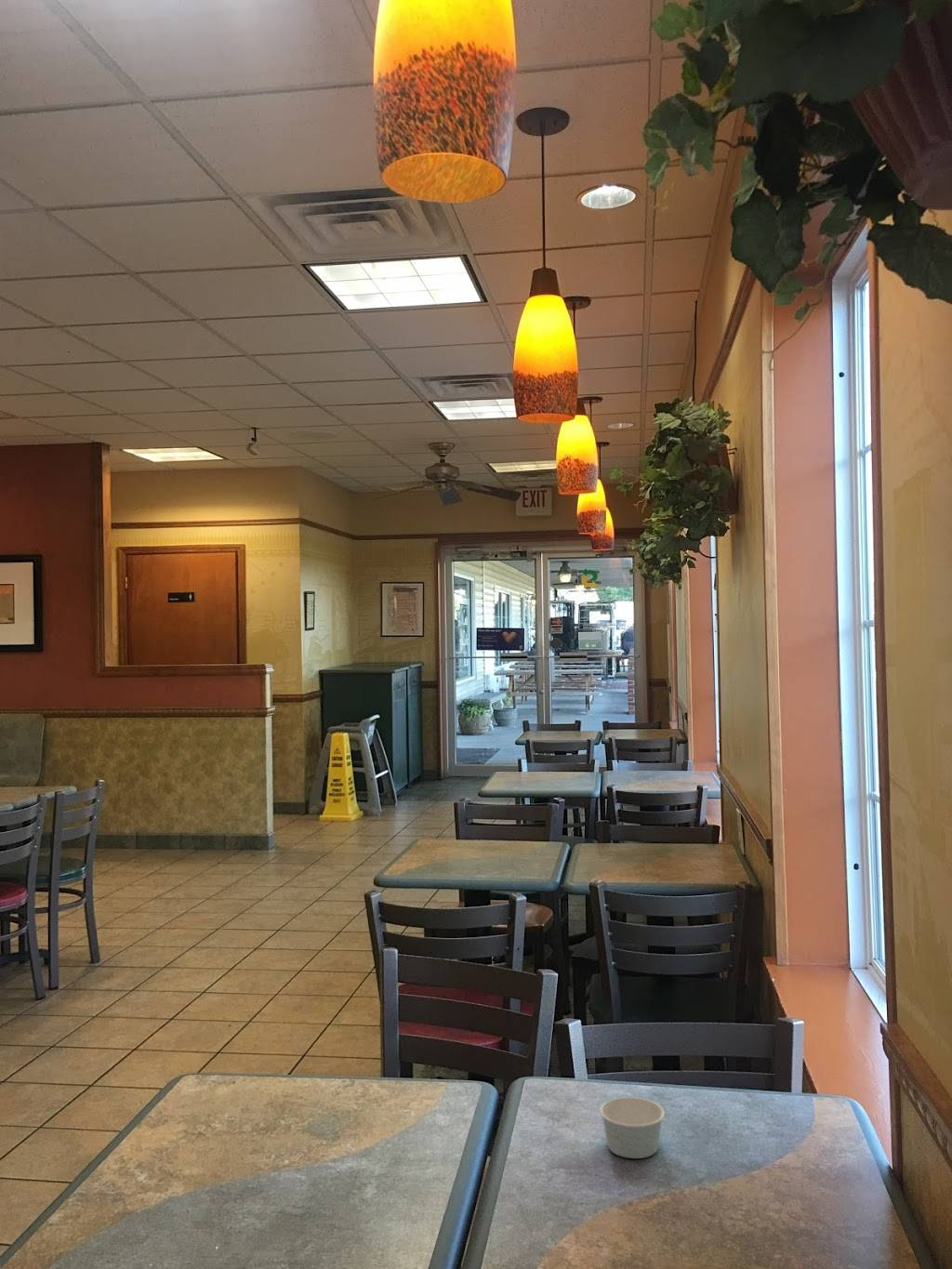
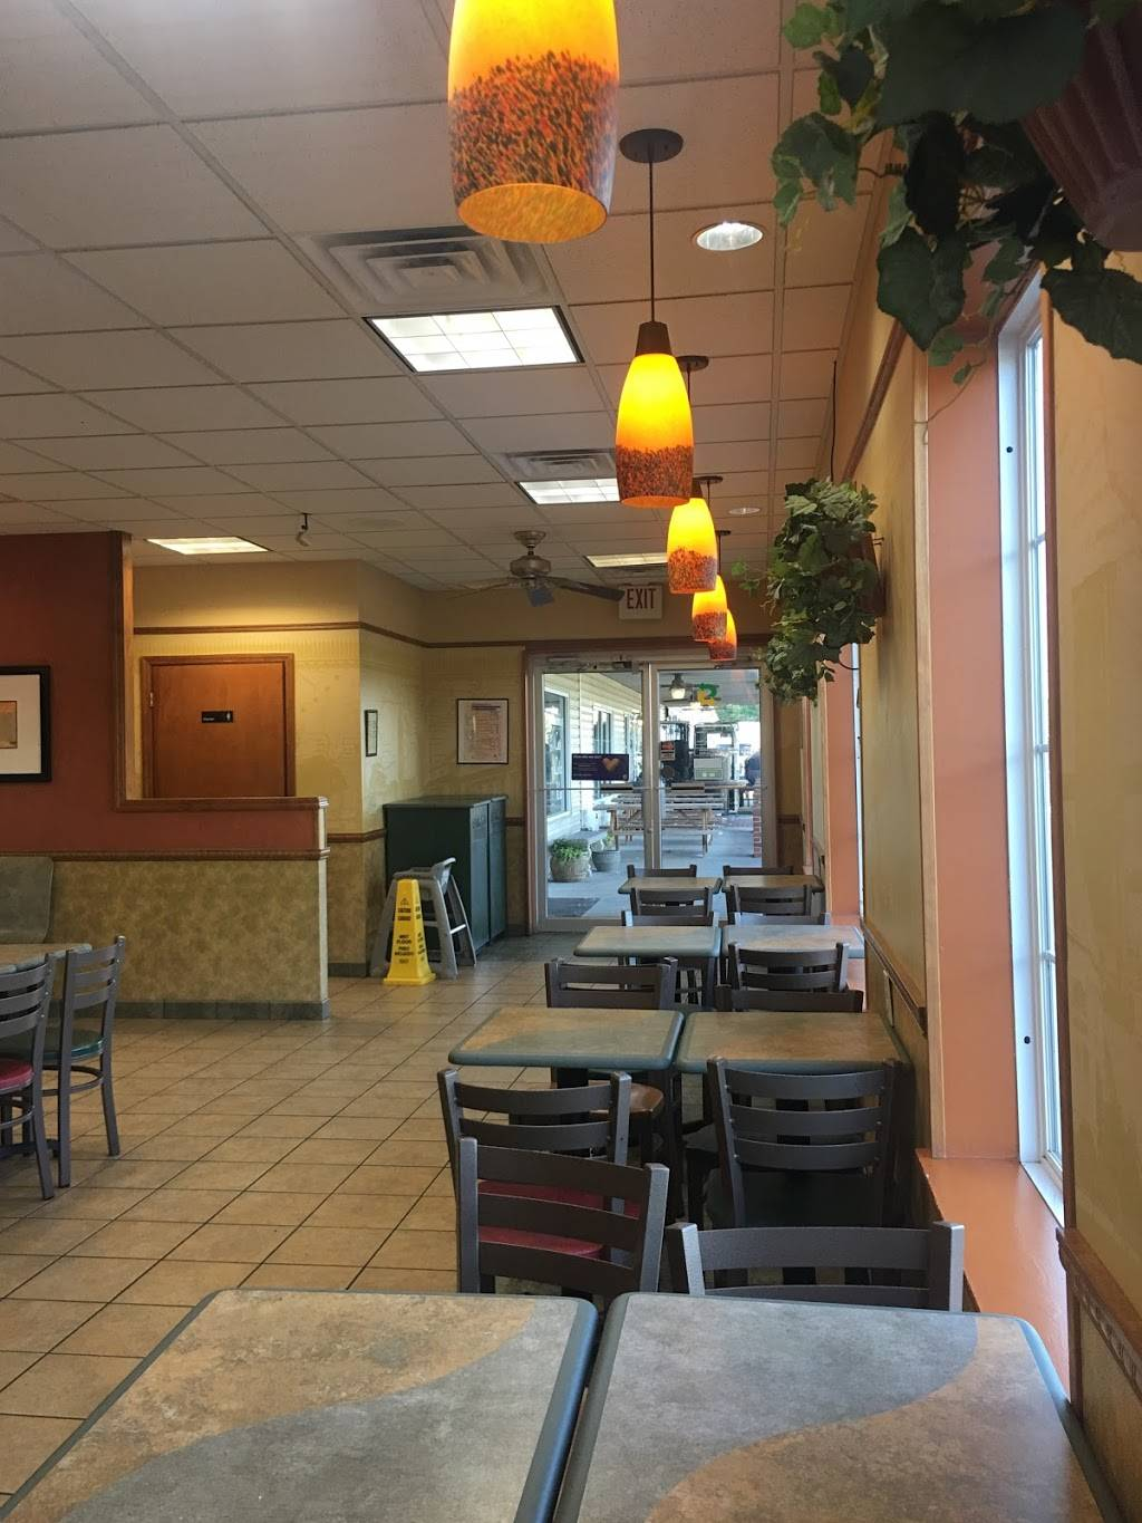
- paper cup [599,1096,666,1159]
